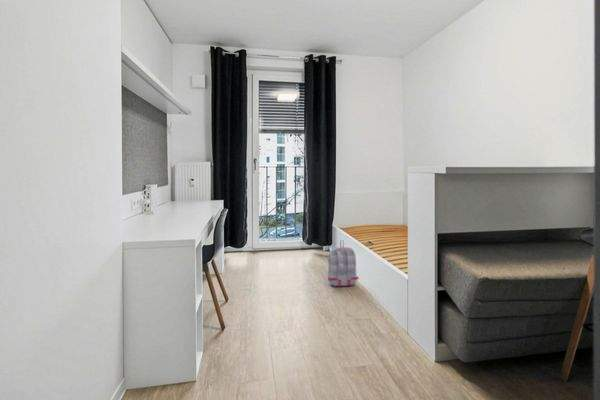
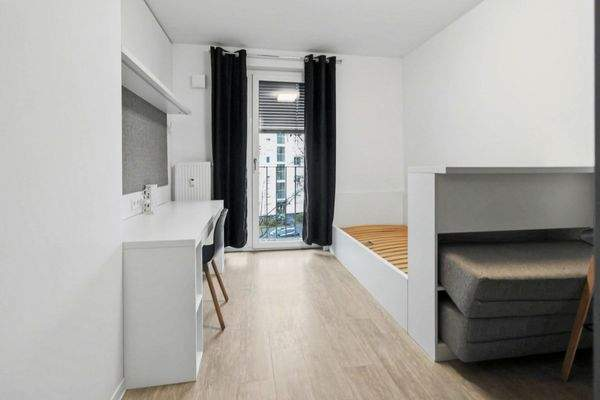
- backpack [327,239,360,288]
